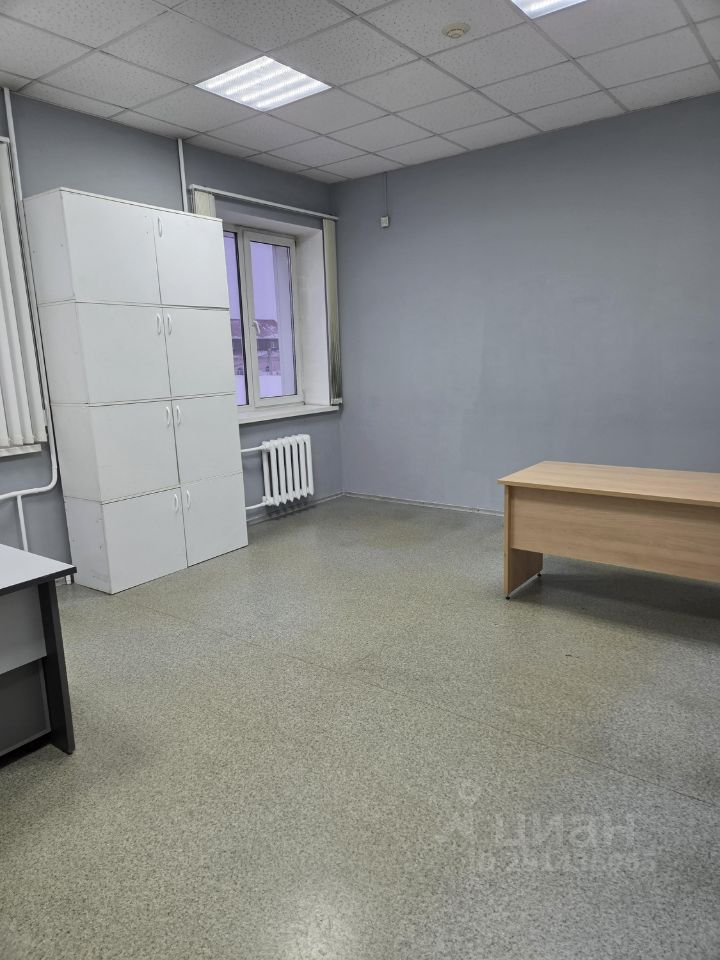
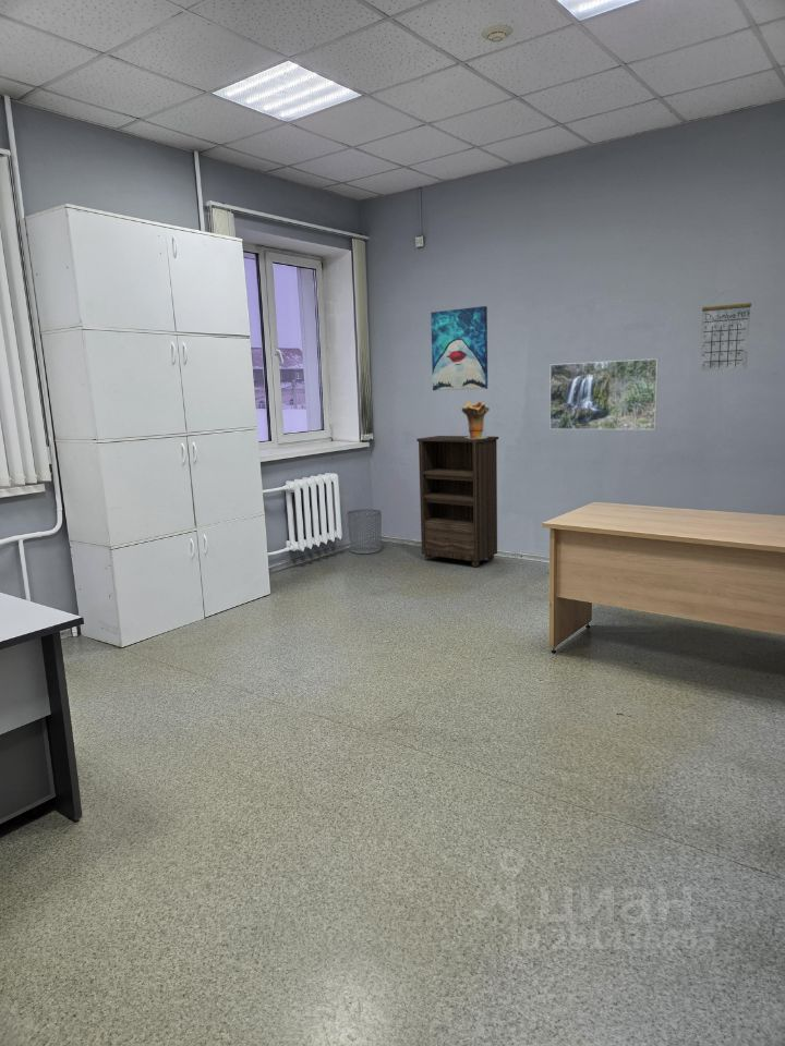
+ decorative vase [461,400,491,439]
+ waste bin [346,508,383,555]
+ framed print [548,357,660,430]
+ wall art [430,305,488,391]
+ bookshelf [415,435,499,568]
+ calendar [699,289,752,373]
